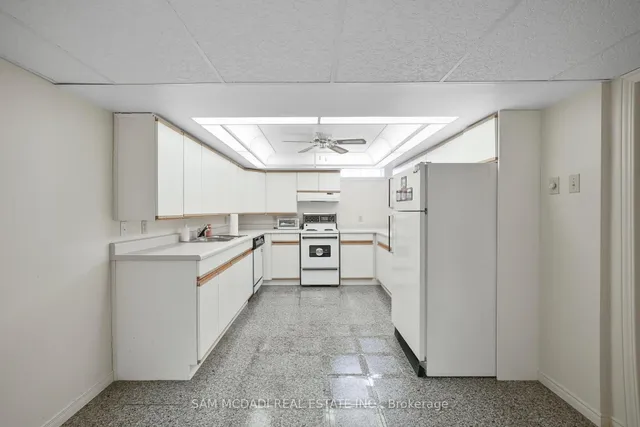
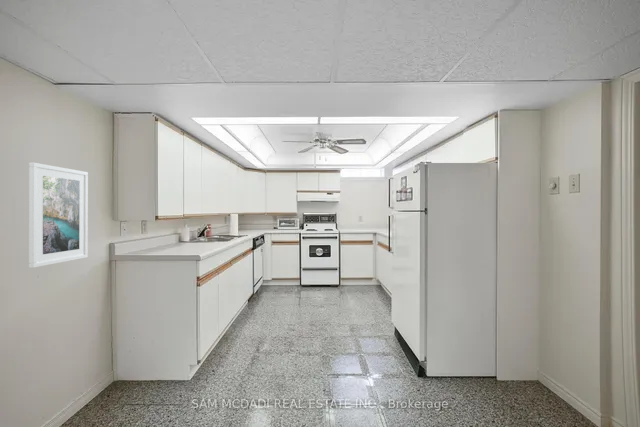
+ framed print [28,161,89,269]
